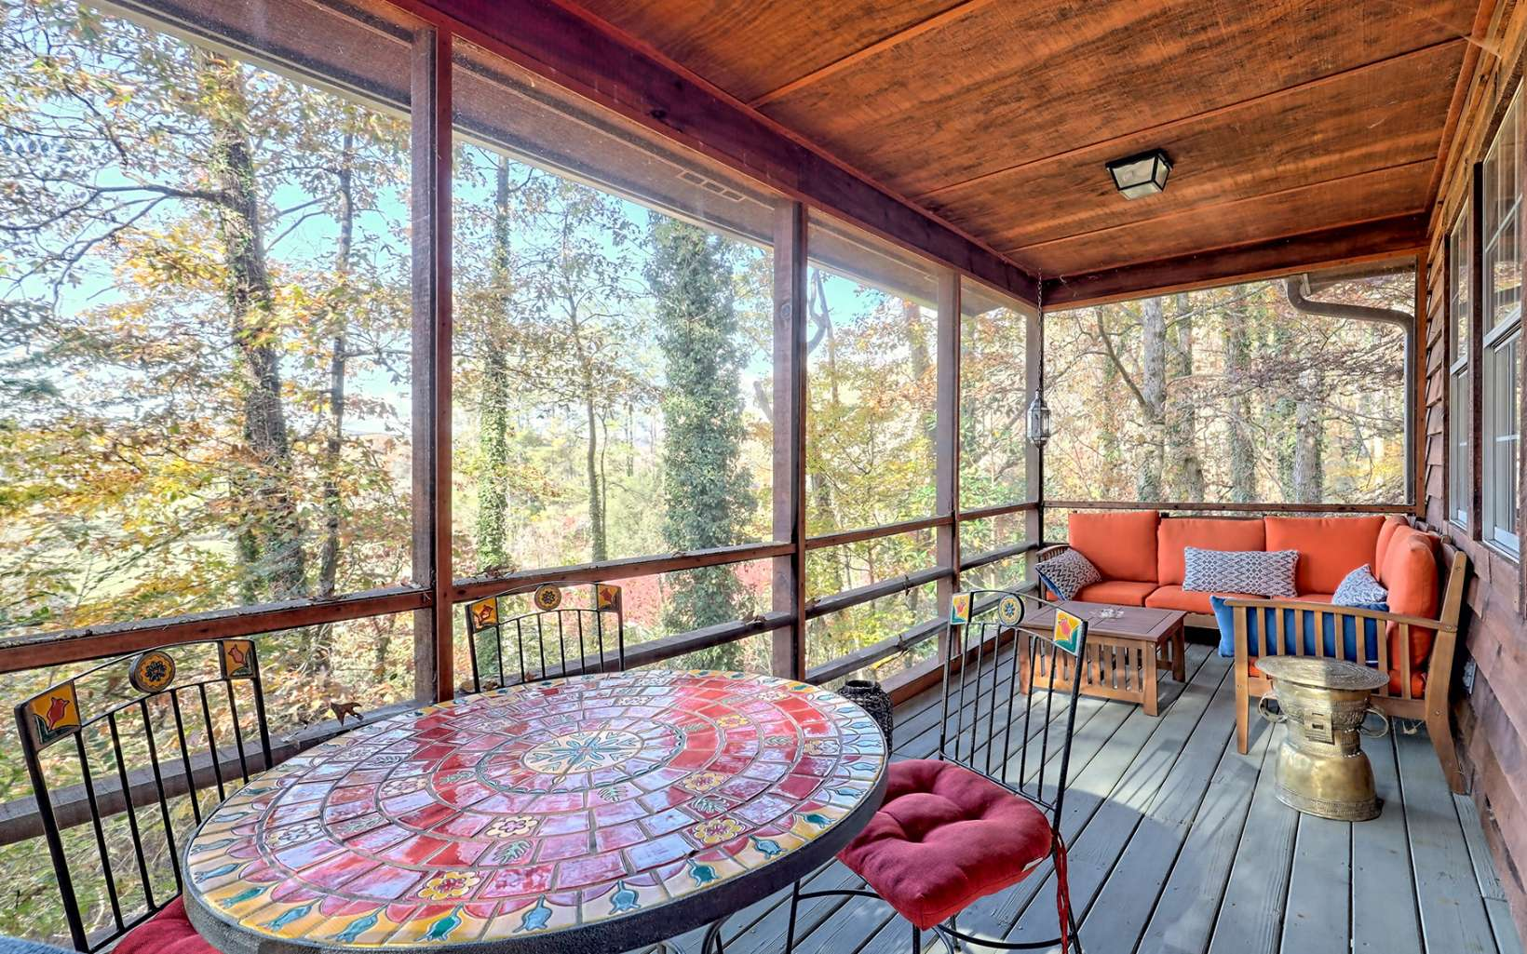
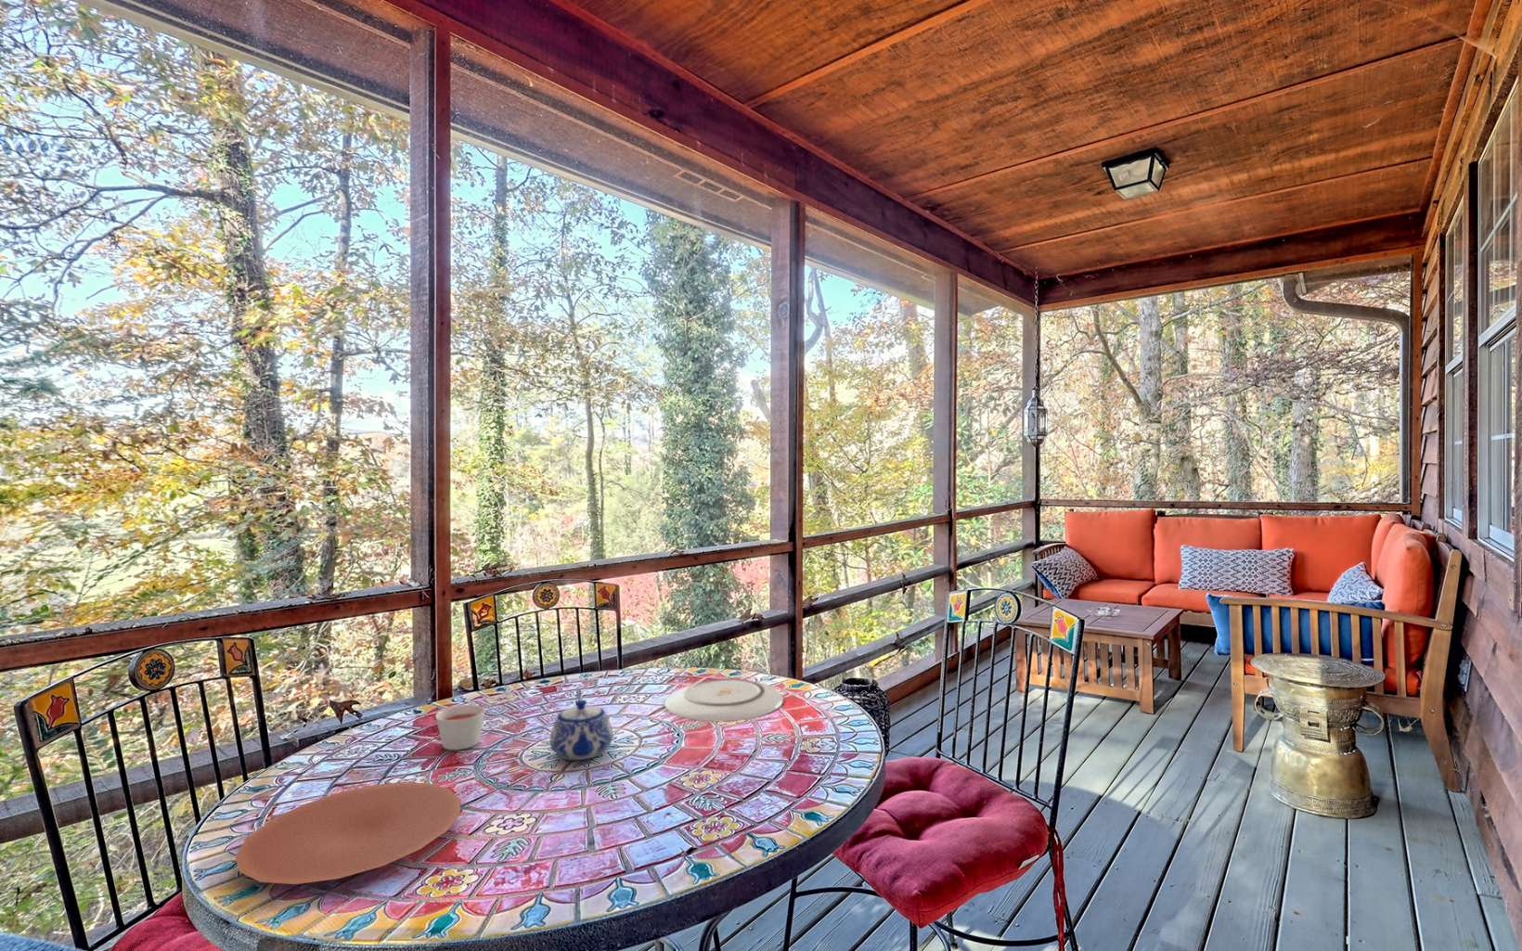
+ candle [435,703,487,751]
+ plate [664,677,785,722]
+ plate [234,781,461,885]
+ teapot [549,699,615,760]
